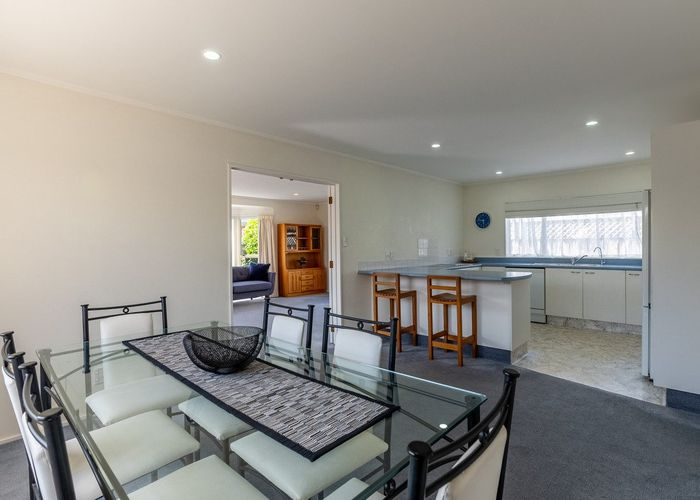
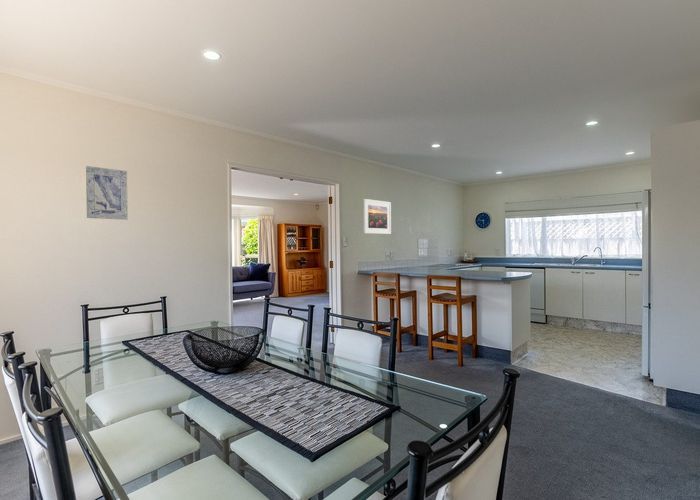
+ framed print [362,198,392,235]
+ wall art [85,165,129,221]
